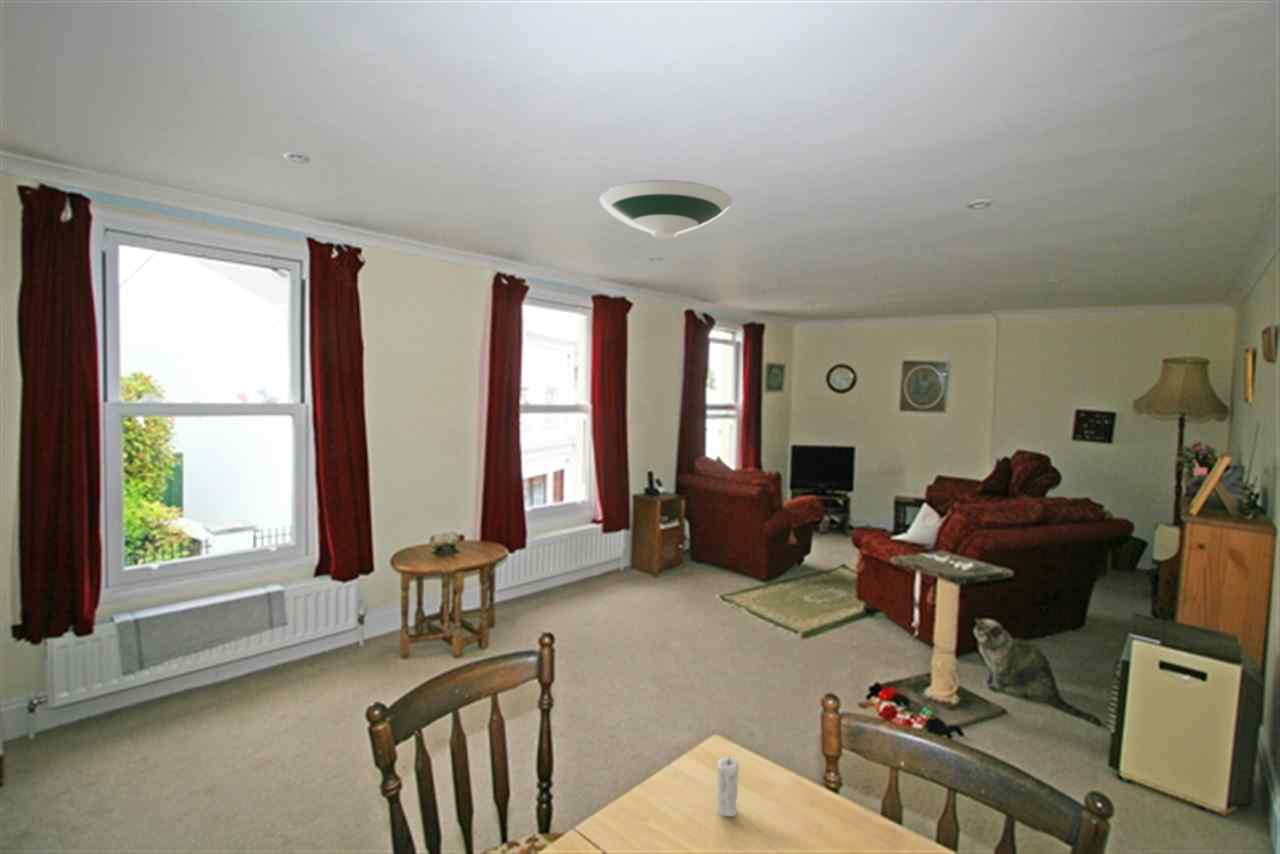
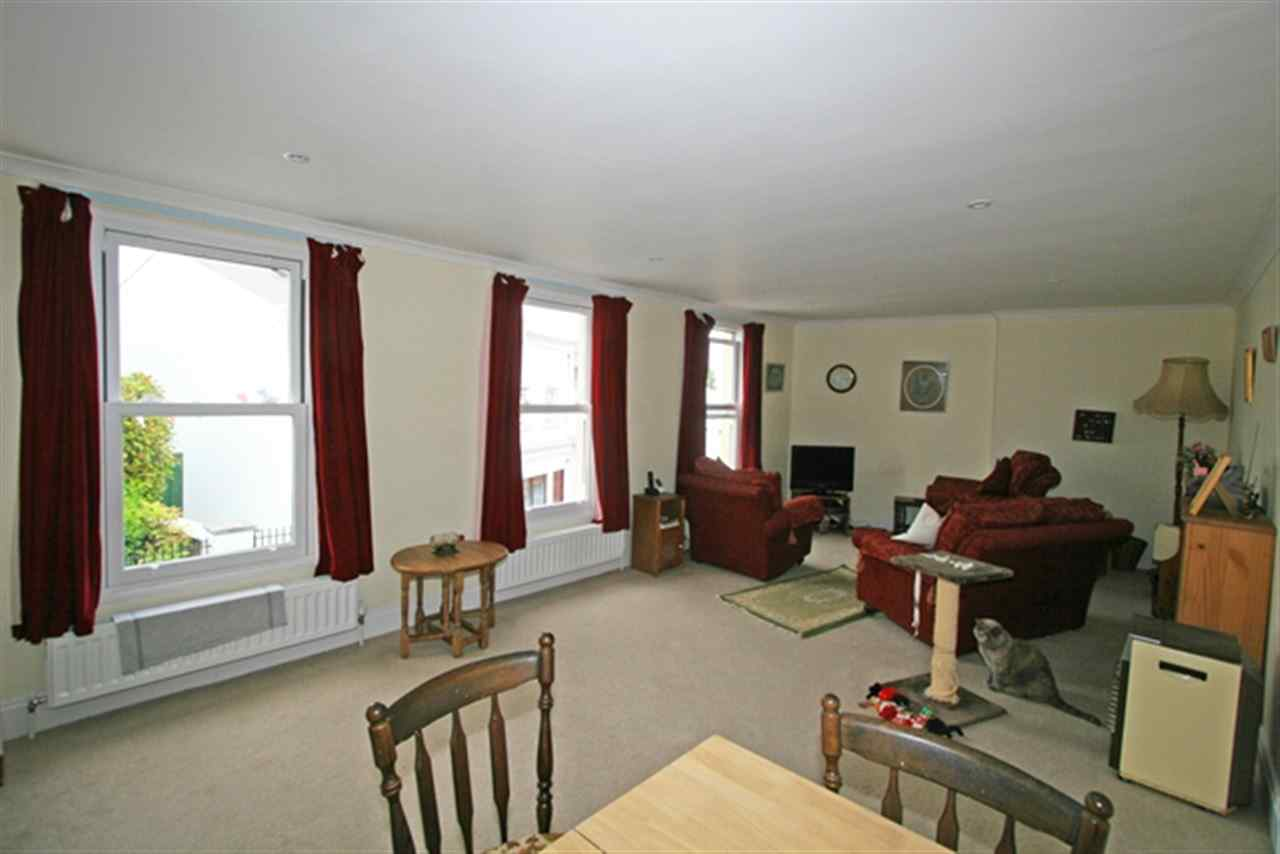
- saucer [599,179,733,239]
- candle [716,753,740,818]
